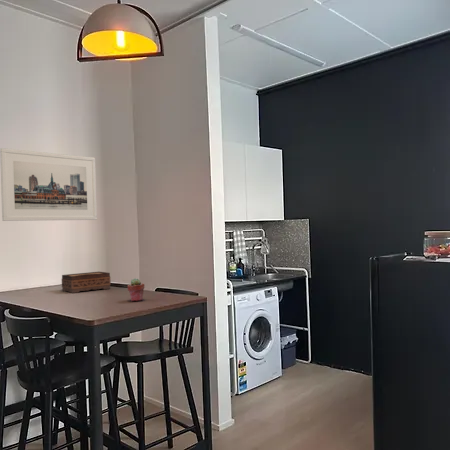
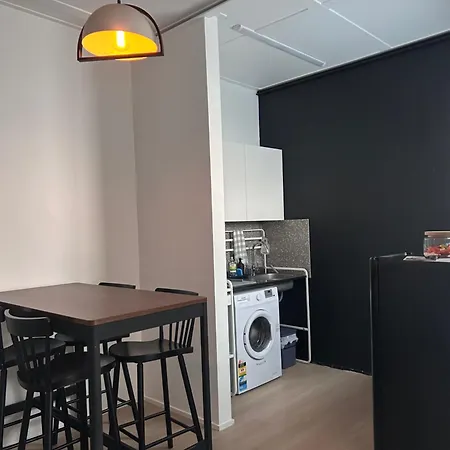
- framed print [0,147,98,222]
- potted succulent [126,277,146,302]
- tissue box [61,271,112,294]
